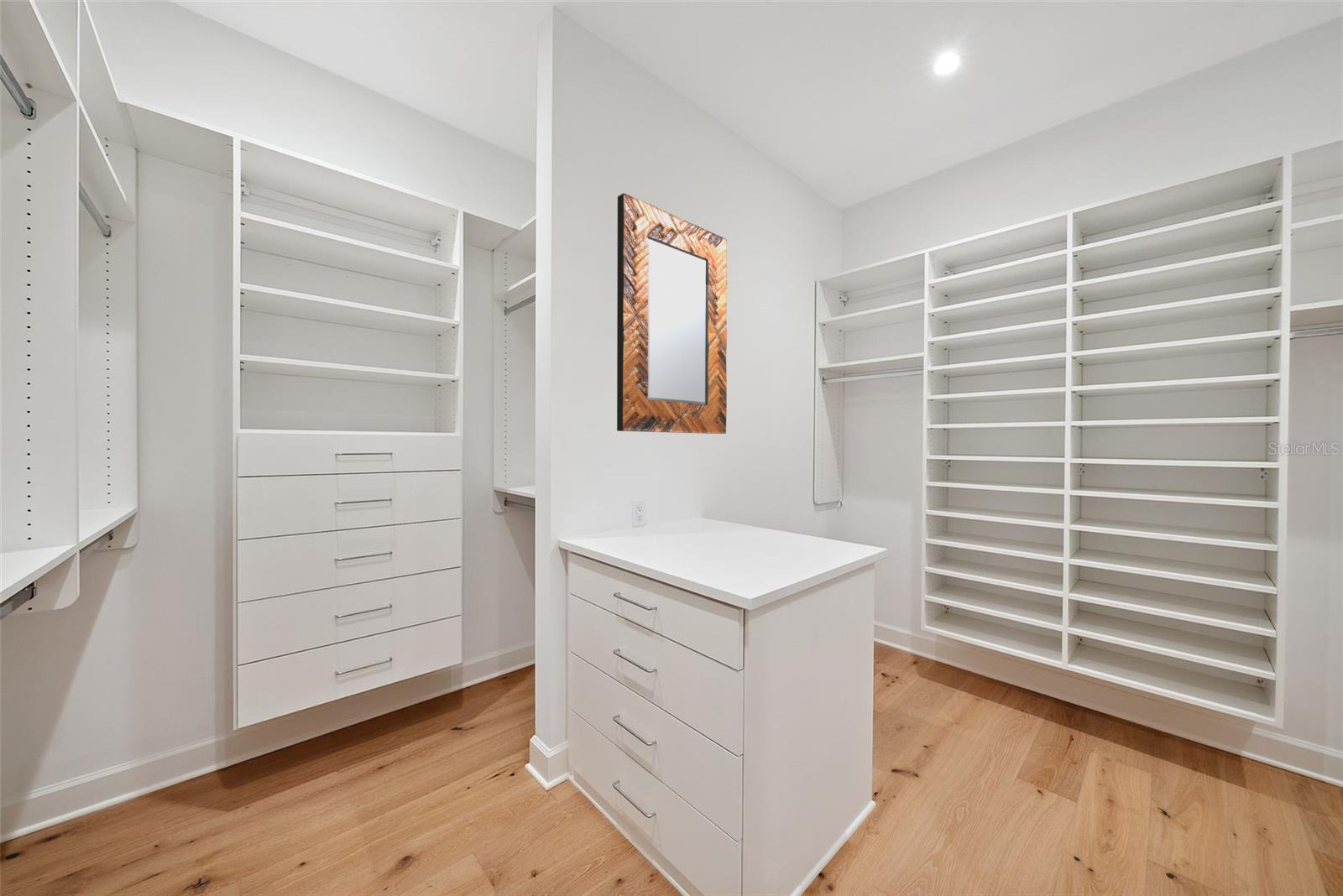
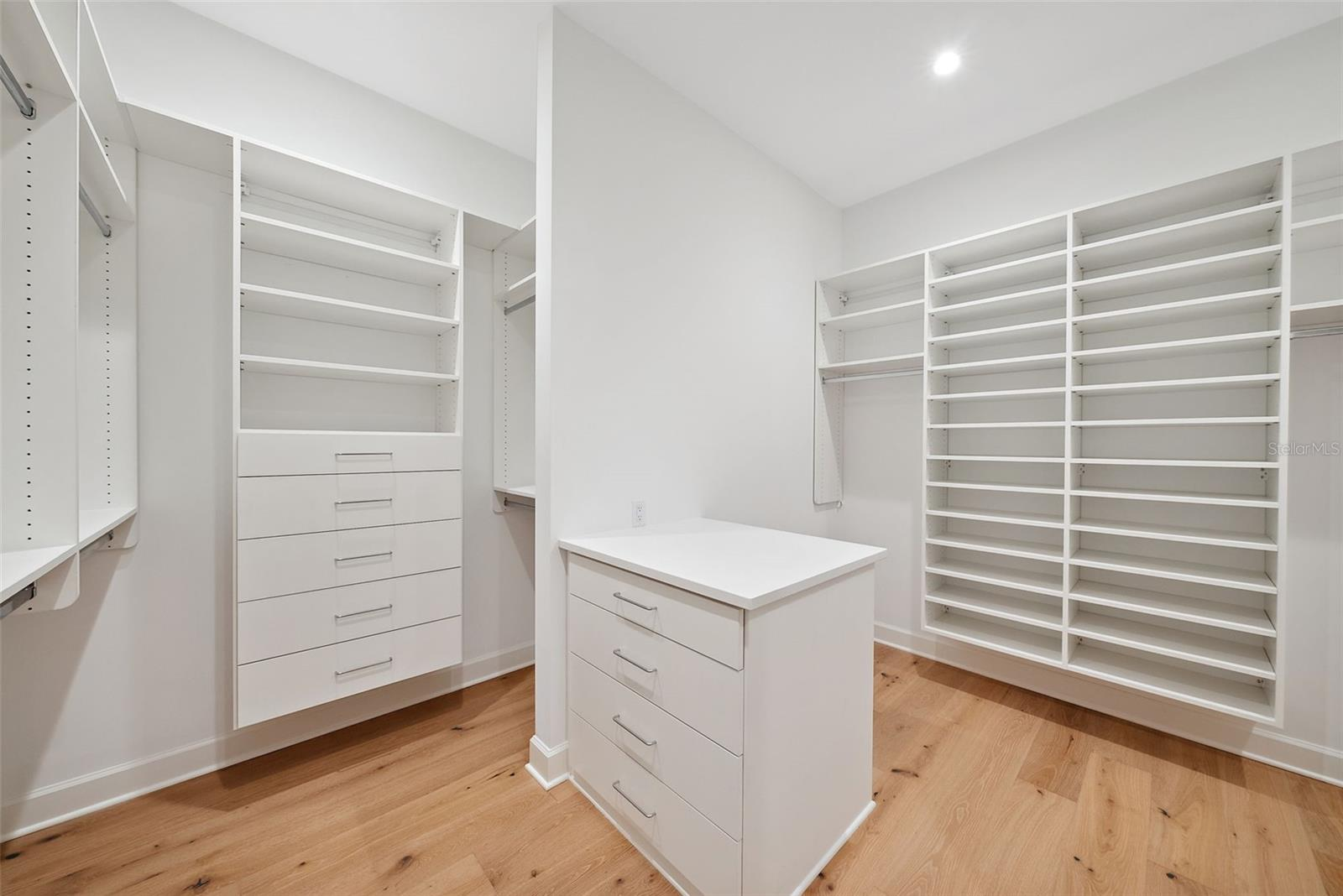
- home mirror [616,192,728,435]
